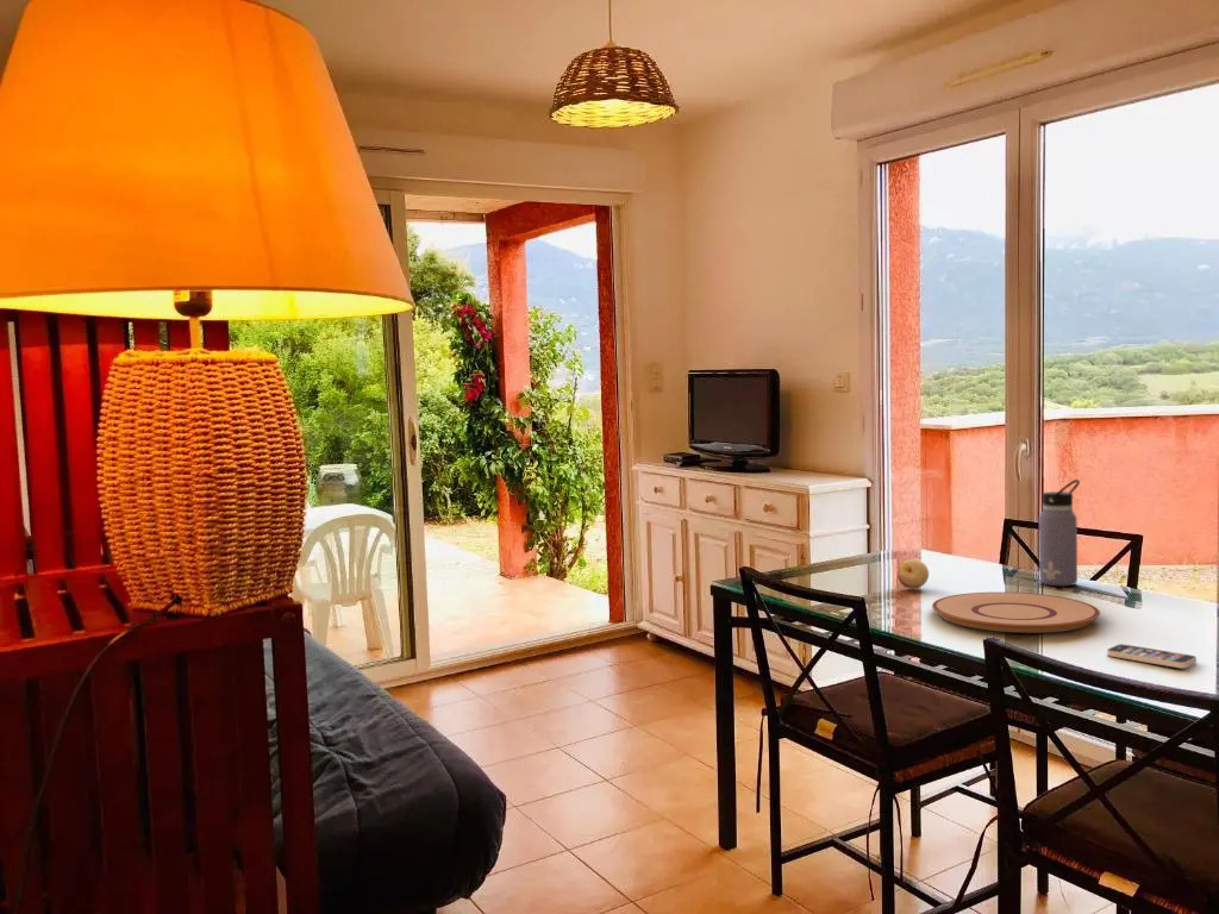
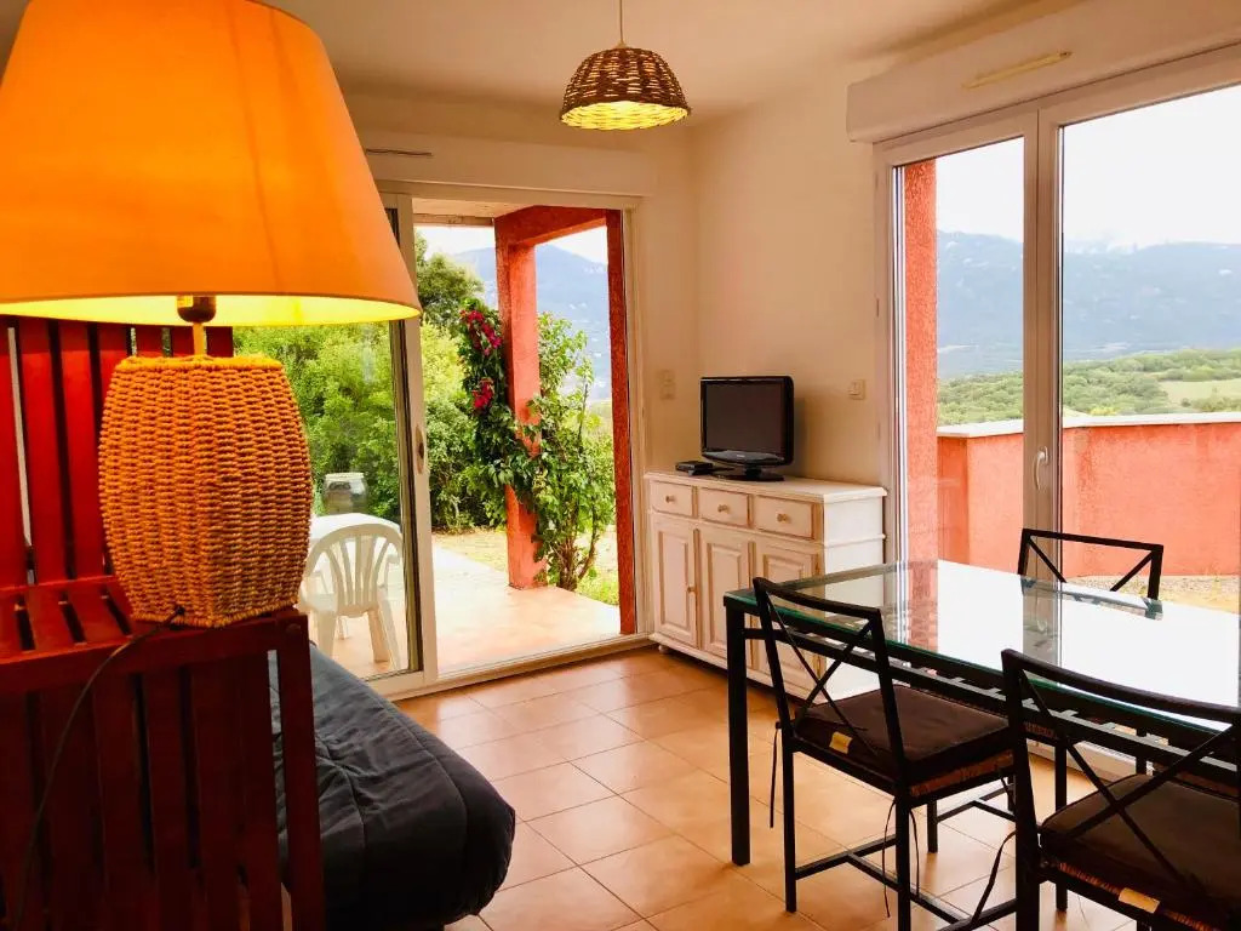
- fruit [896,558,930,590]
- plate [931,591,1101,633]
- smartphone [1106,643,1198,669]
- water bottle [1038,478,1081,587]
